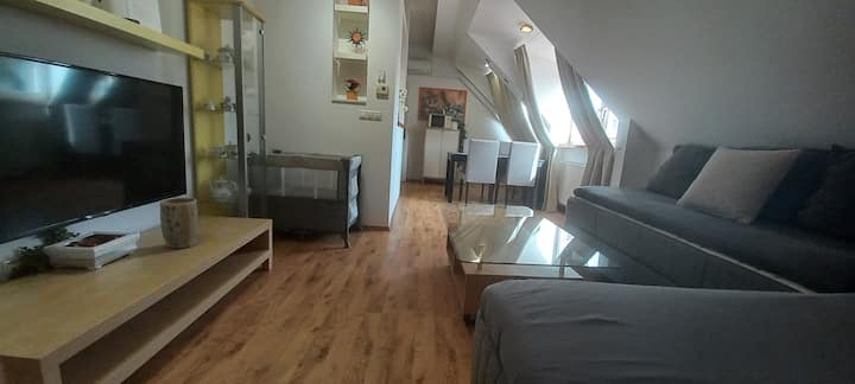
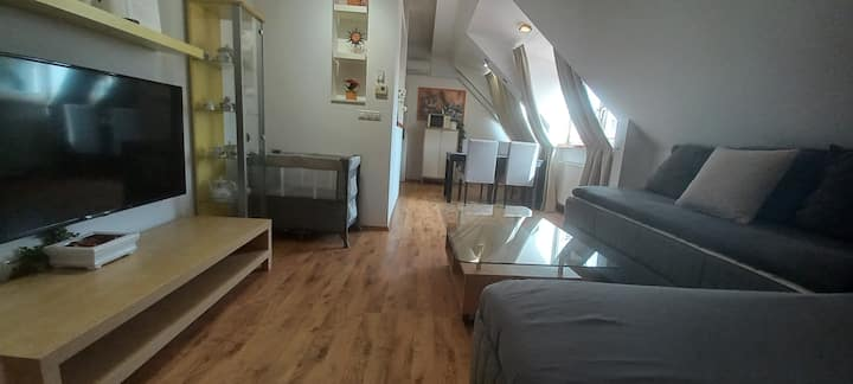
- plant pot [159,197,200,250]
